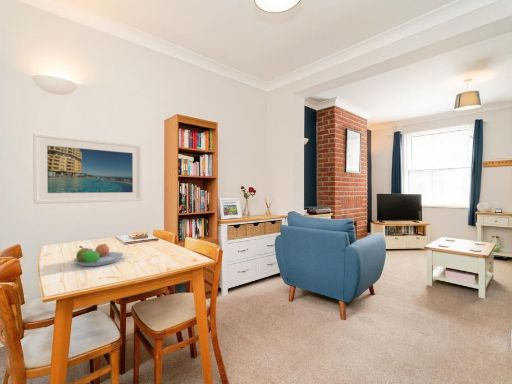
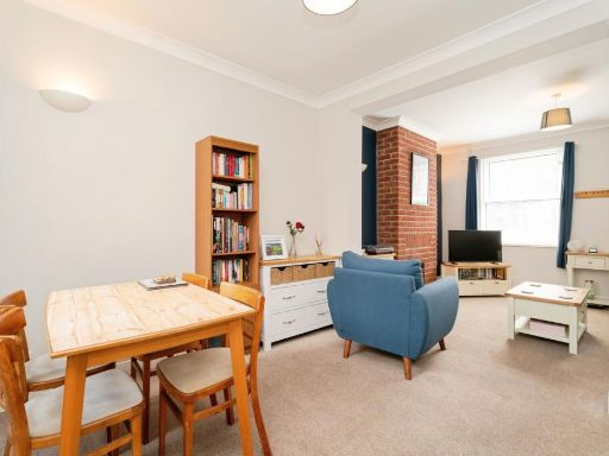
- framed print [32,132,143,205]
- fruit bowl [72,243,124,267]
